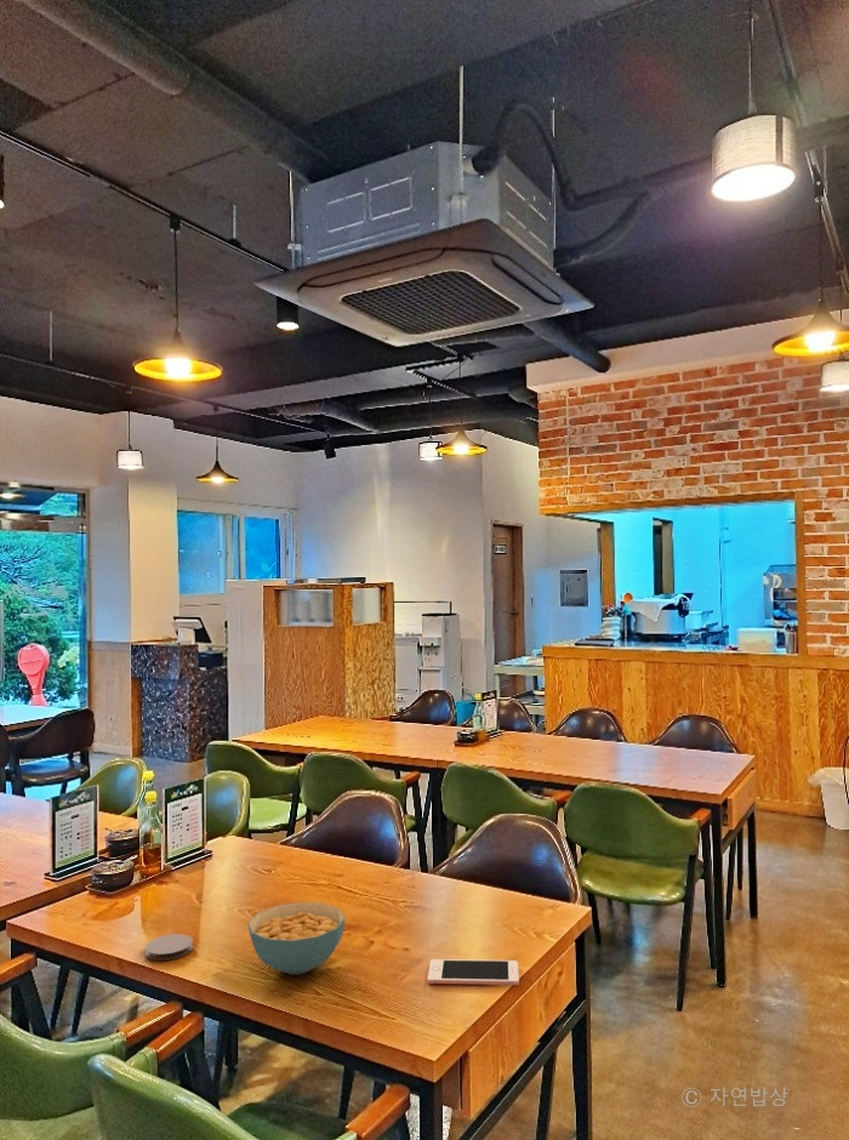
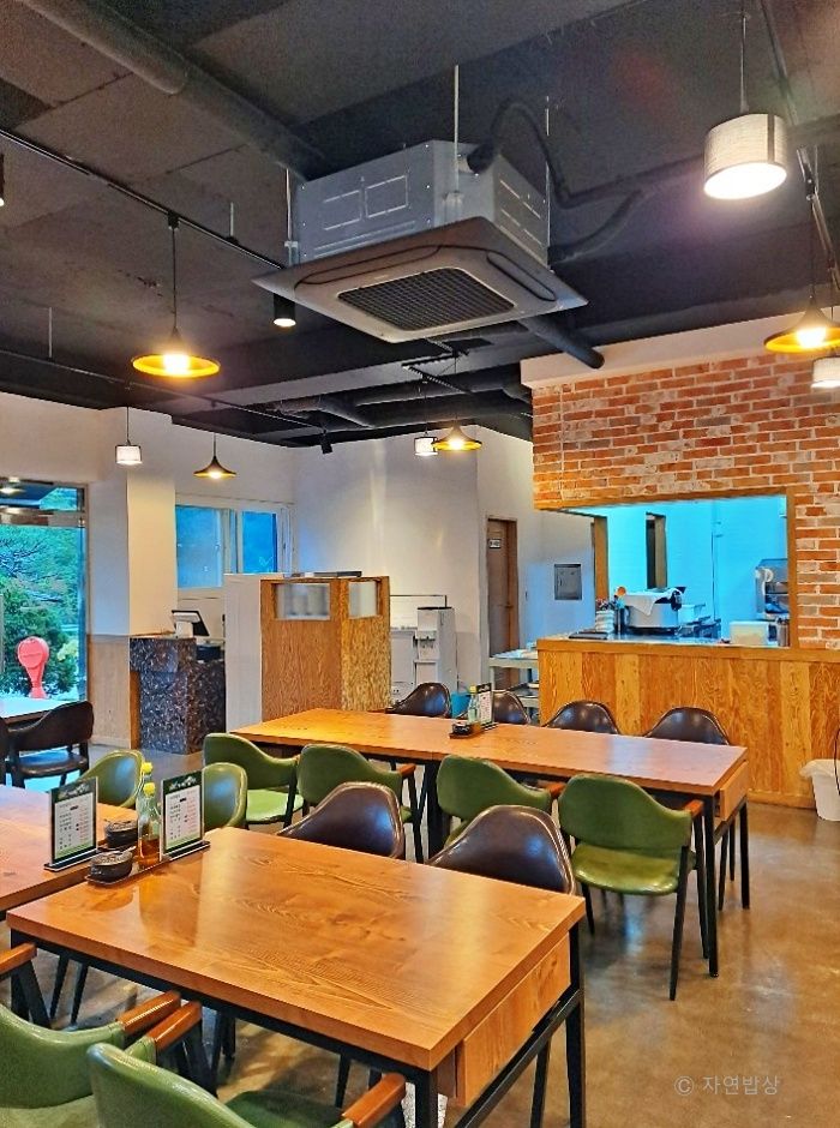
- cereal bowl [247,901,347,976]
- cell phone [427,958,520,986]
- coaster [144,933,194,962]
